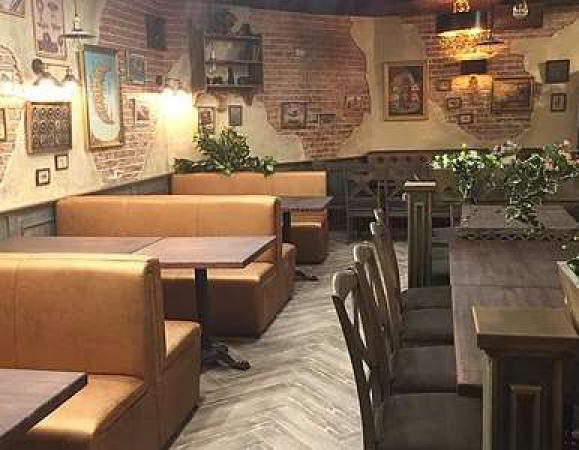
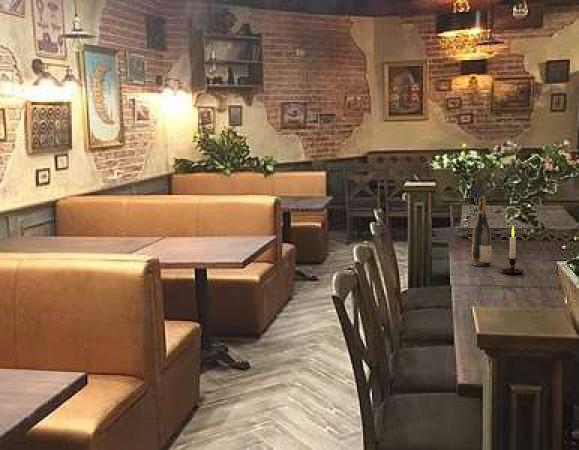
+ wine bottle [471,196,492,267]
+ candle [500,225,525,275]
